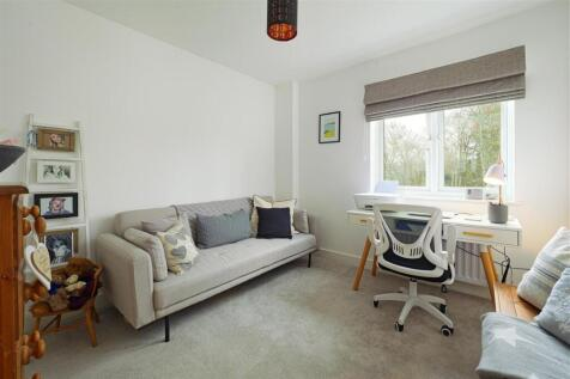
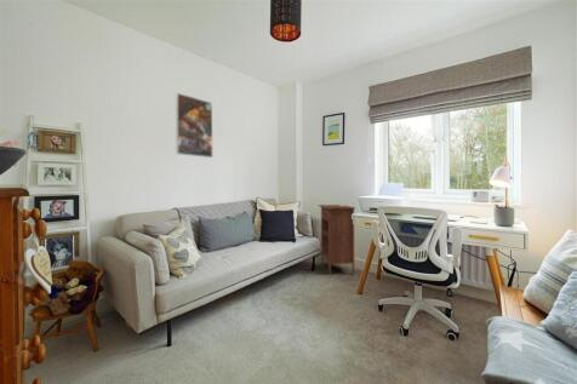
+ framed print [175,92,213,159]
+ nightstand [316,204,356,275]
